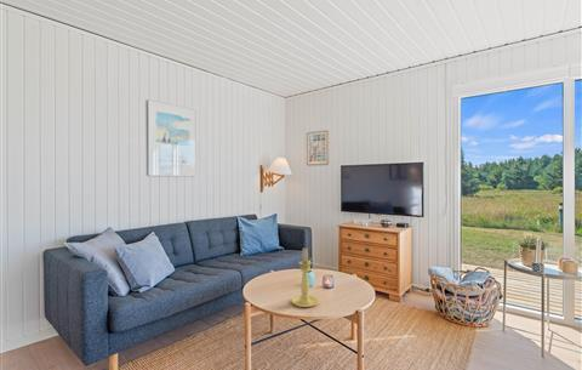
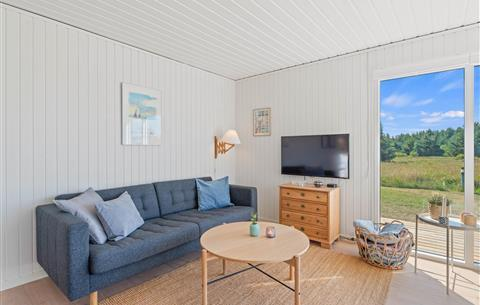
- candle holder [291,246,320,308]
